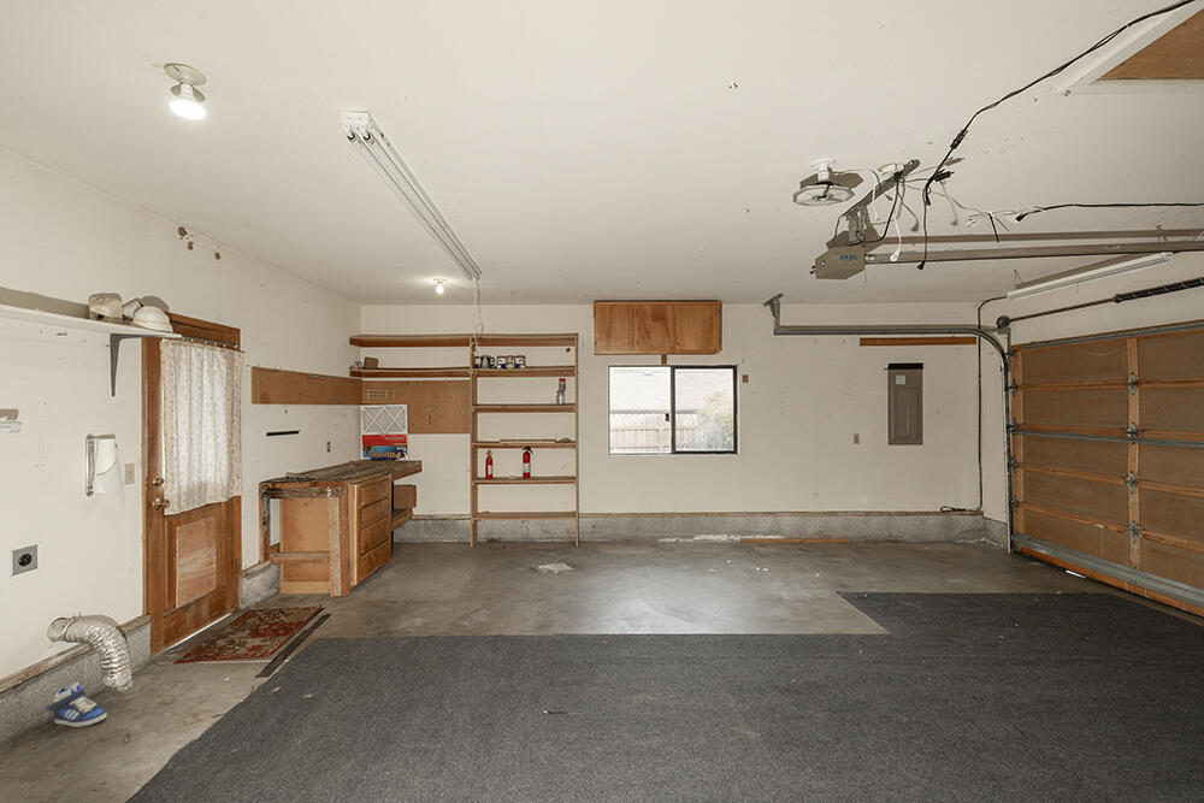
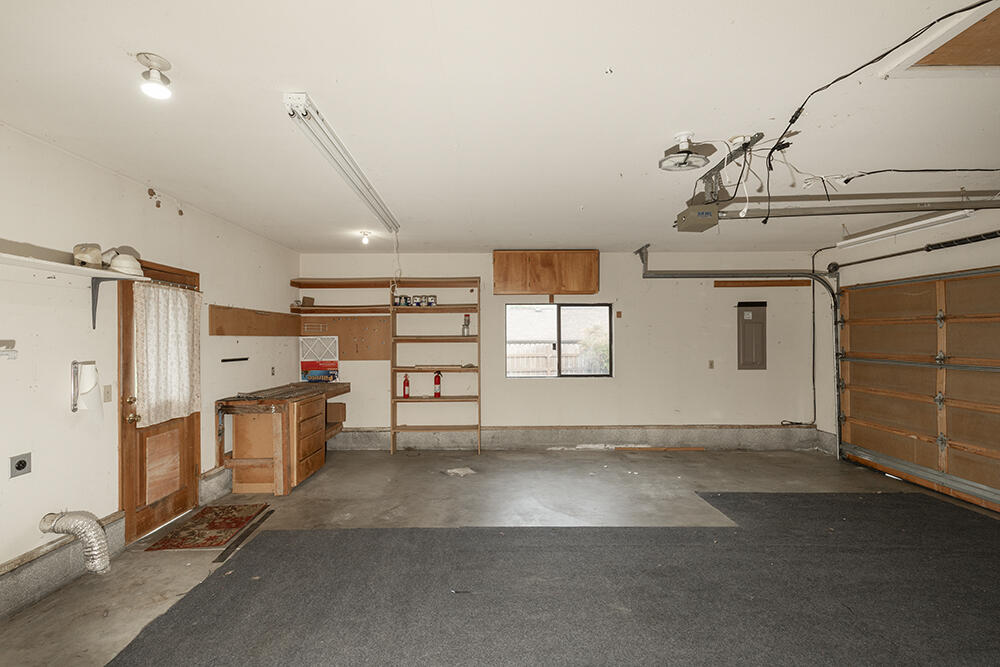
- sneaker [47,681,108,728]
